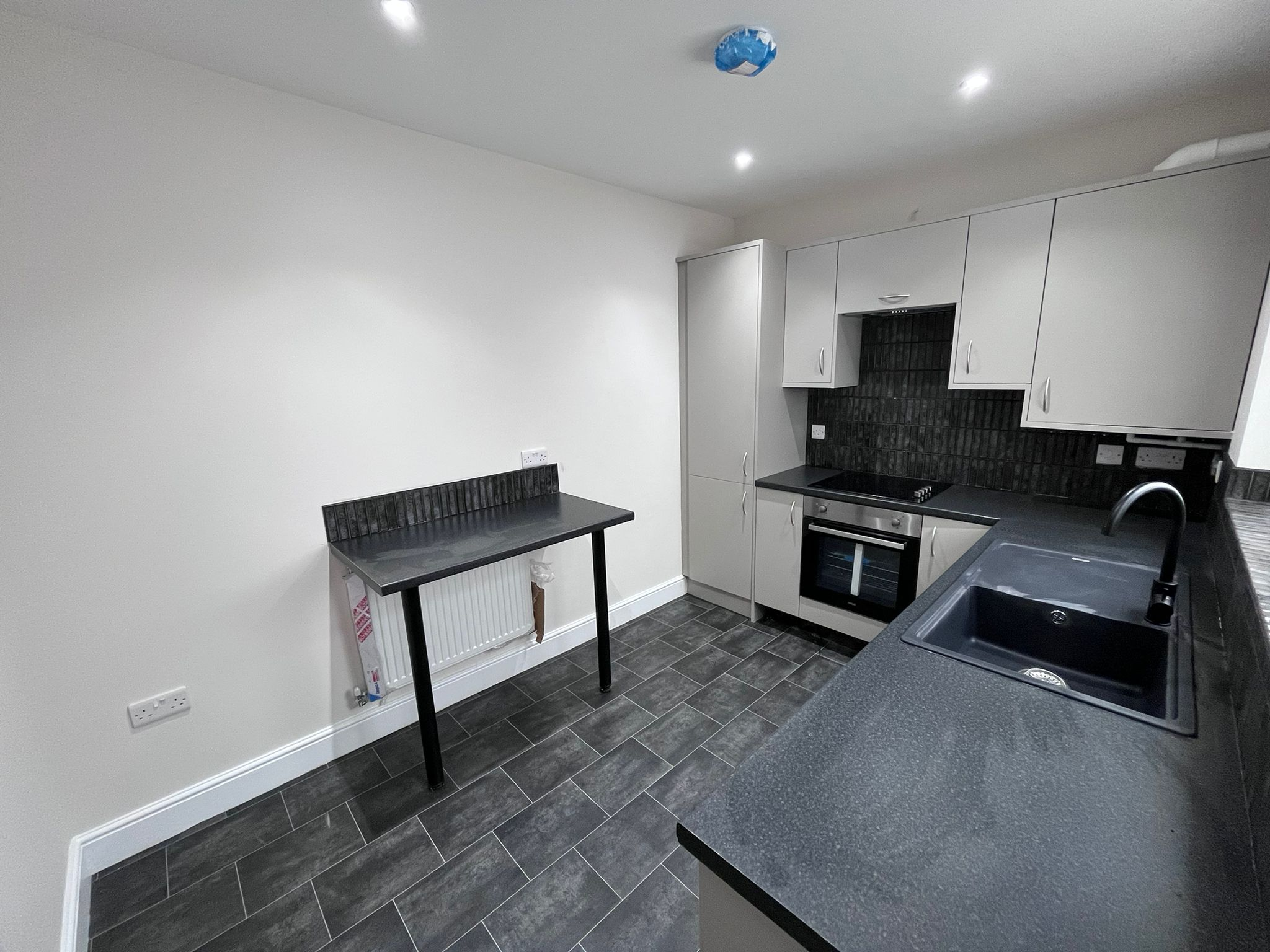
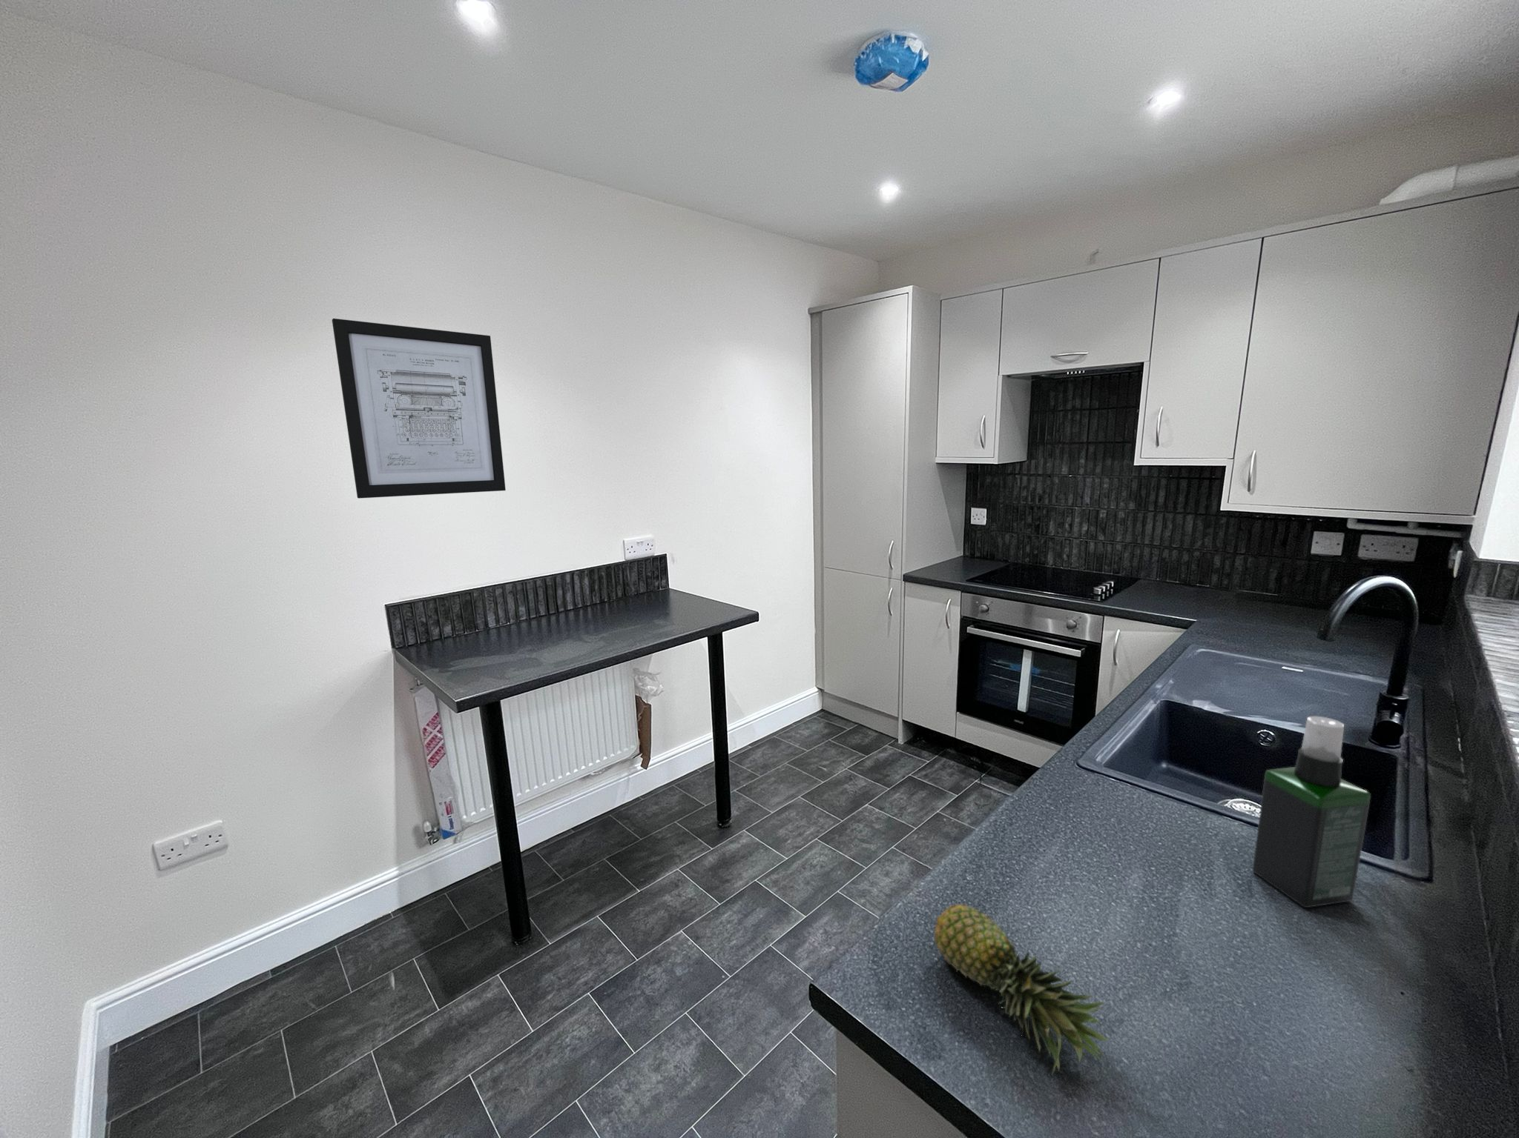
+ fruit [934,904,1109,1073]
+ wall art [331,318,507,500]
+ spray bottle [1251,716,1372,908]
